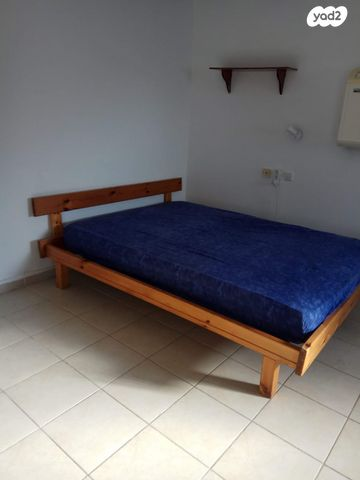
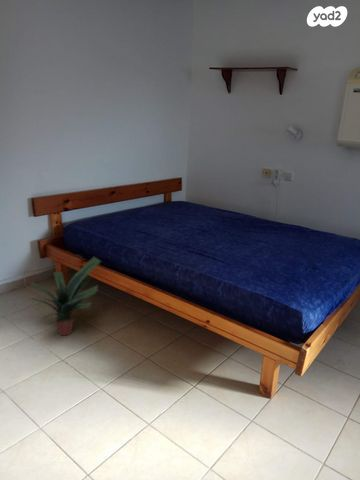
+ potted plant [29,256,102,337]
